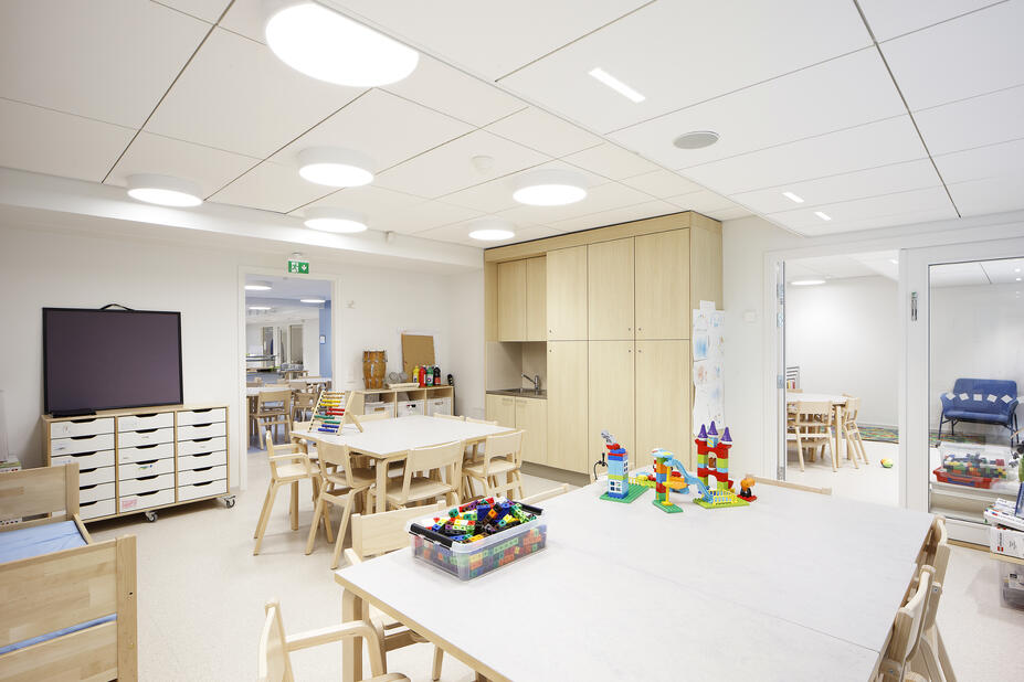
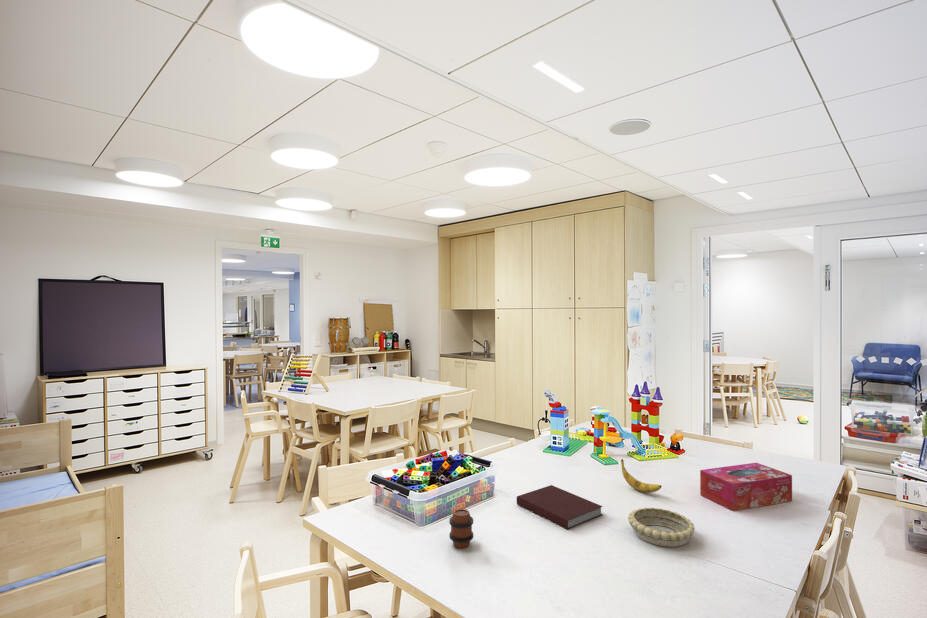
+ banana [620,459,662,494]
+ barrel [448,508,474,549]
+ tissue box [699,462,793,512]
+ notebook [516,484,604,530]
+ decorative bowl [627,507,696,548]
